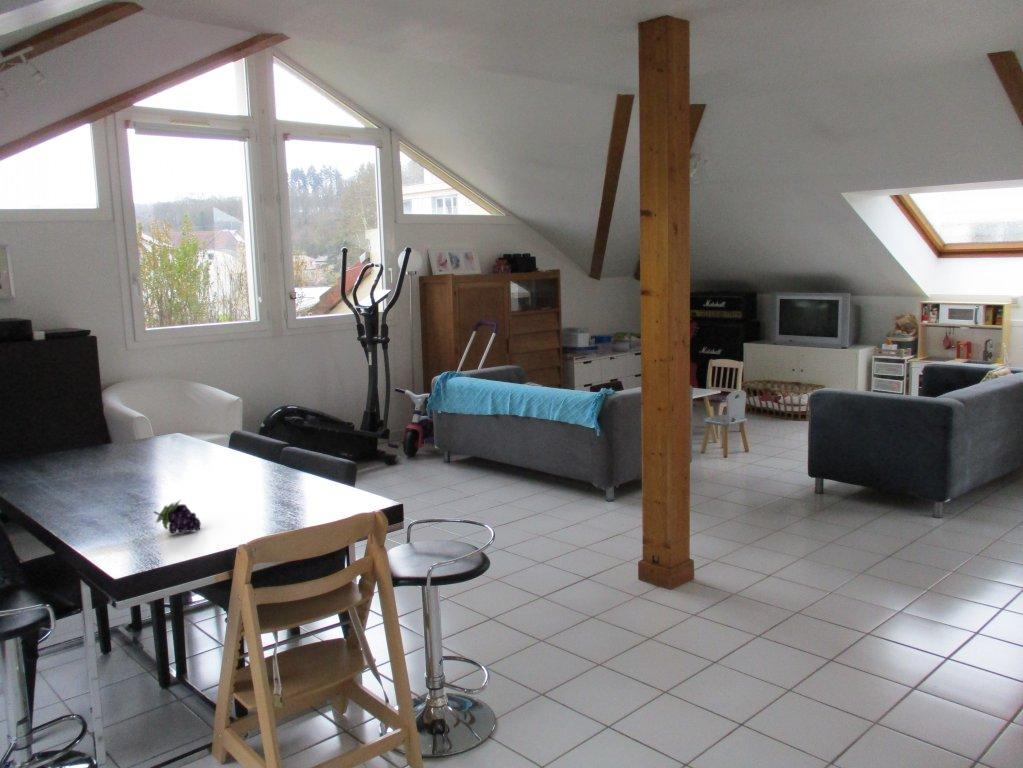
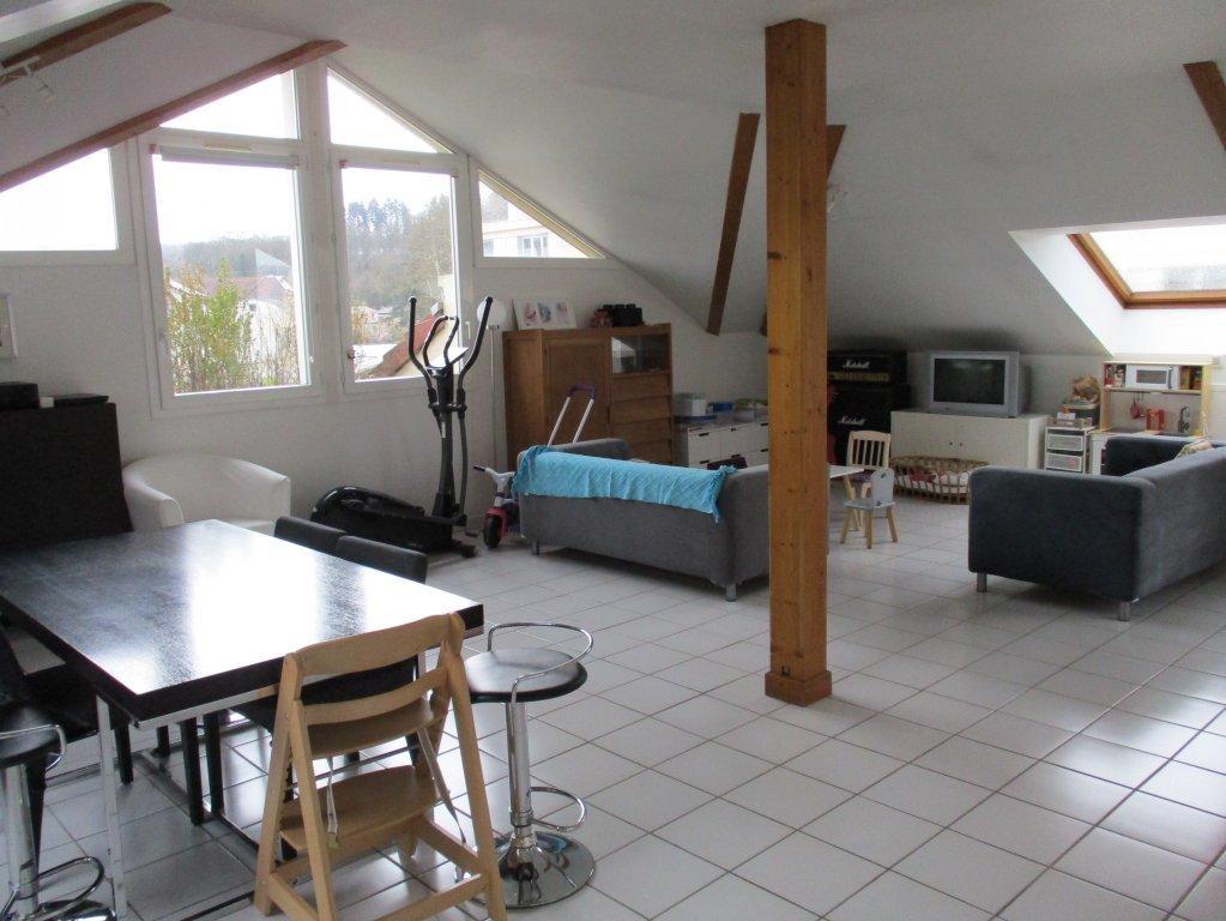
- fruit [152,499,202,534]
